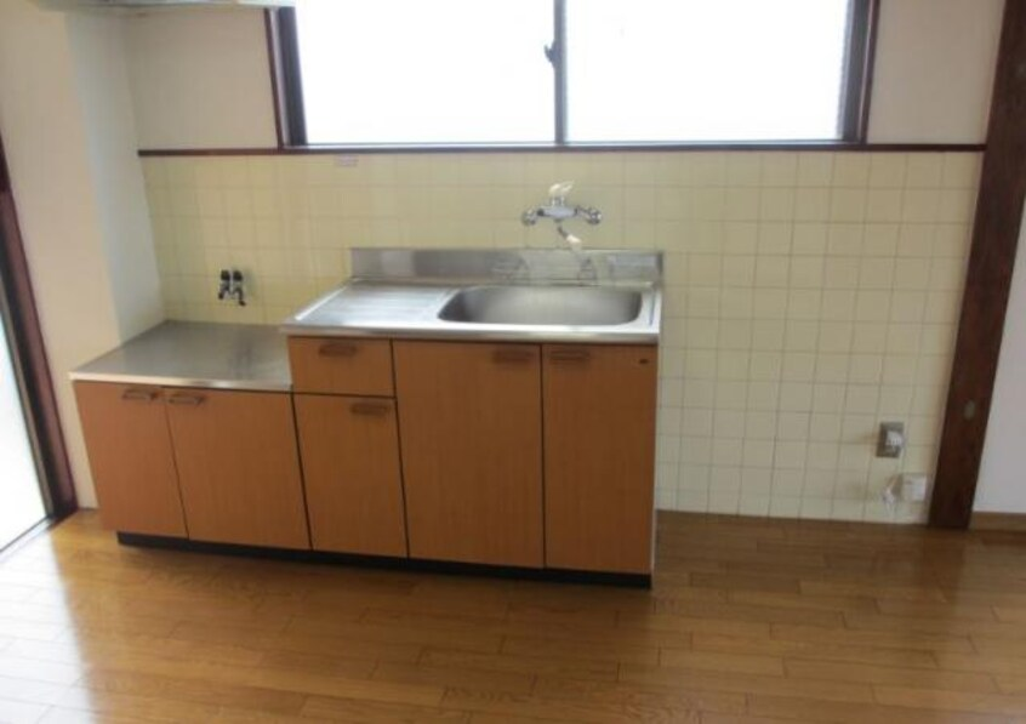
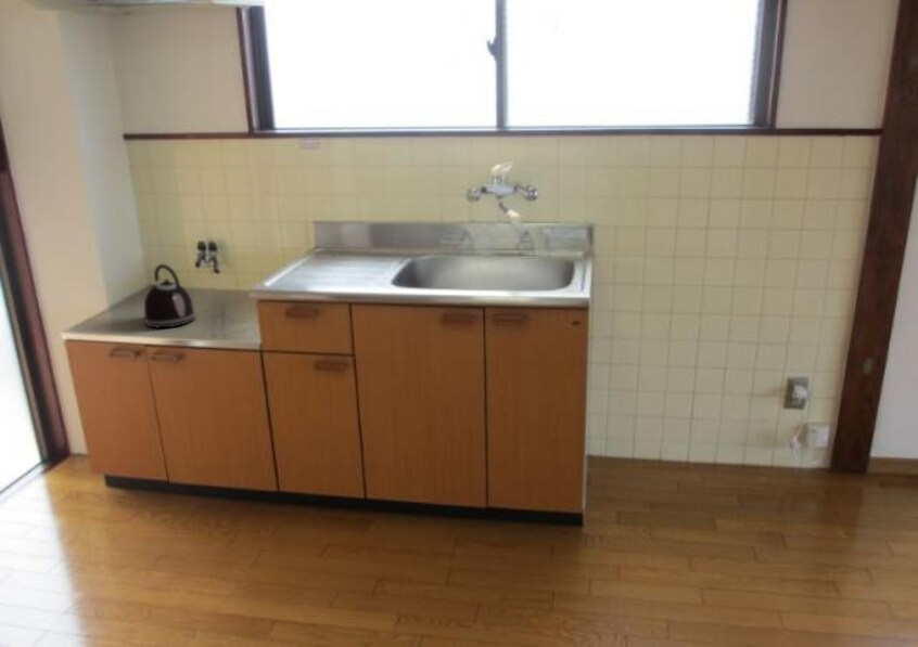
+ kettle [142,263,196,329]
